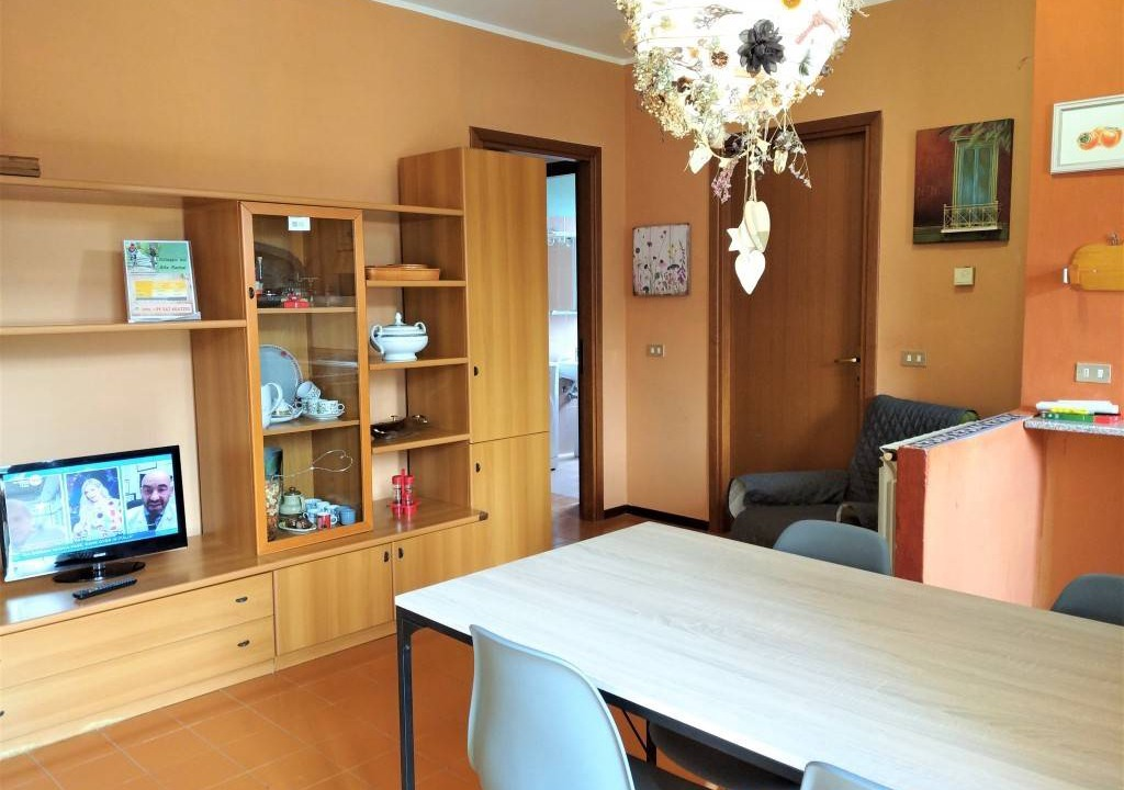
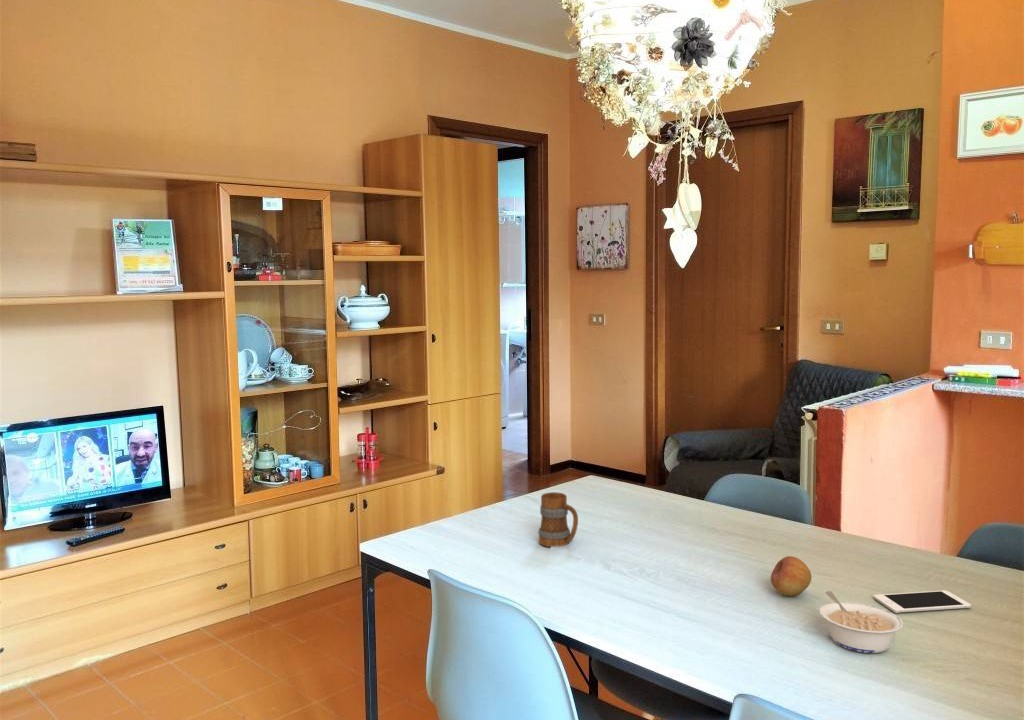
+ cell phone [873,589,972,614]
+ legume [819,590,904,654]
+ fruit [770,555,813,597]
+ mug [537,491,579,548]
